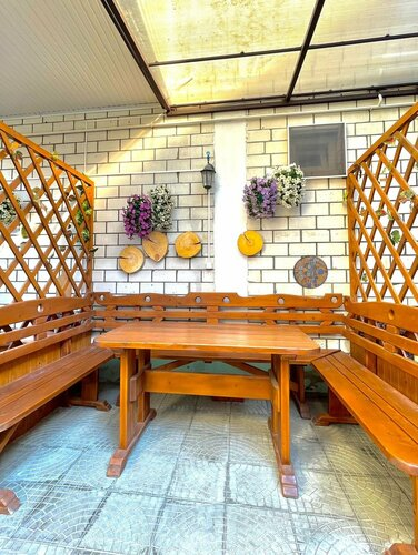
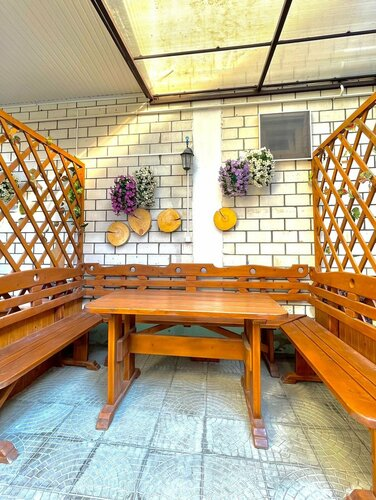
- manhole cover [292,254,329,290]
